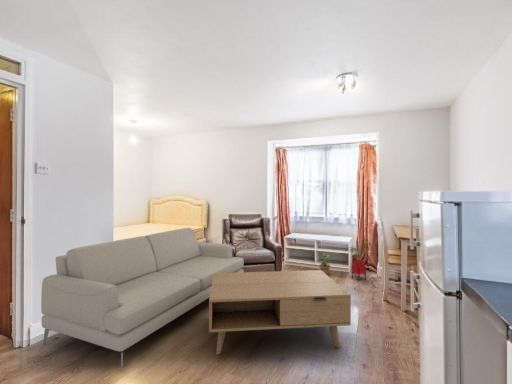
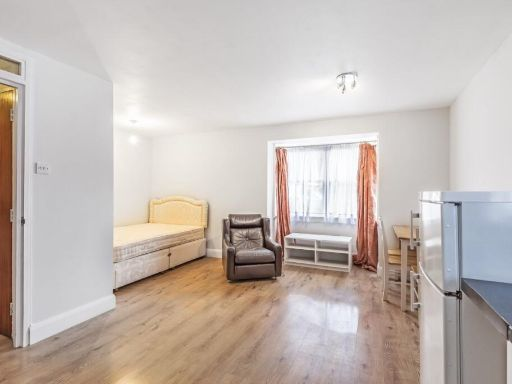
- potted plant [314,253,332,276]
- coffee table [208,269,352,356]
- house plant [347,240,373,282]
- sofa [40,227,245,373]
